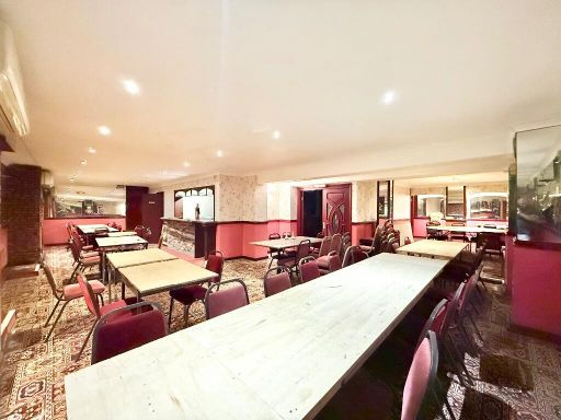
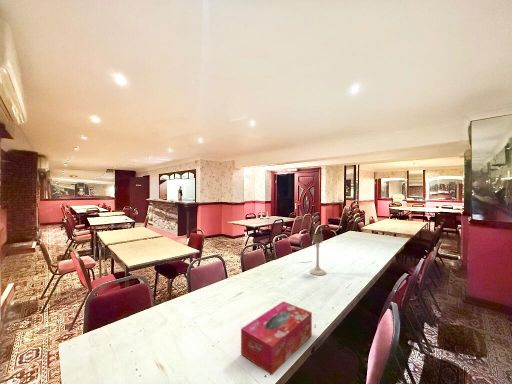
+ candle holder [309,232,327,276]
+ tissue box [240,300,313,376]
